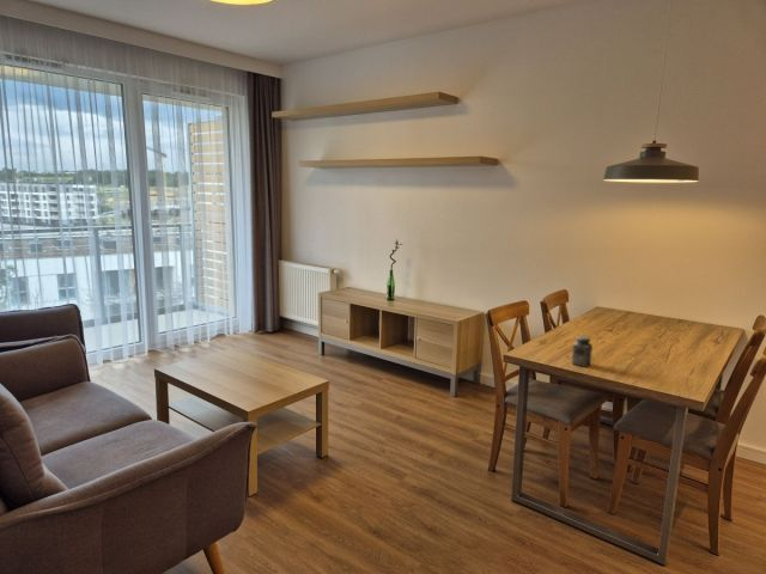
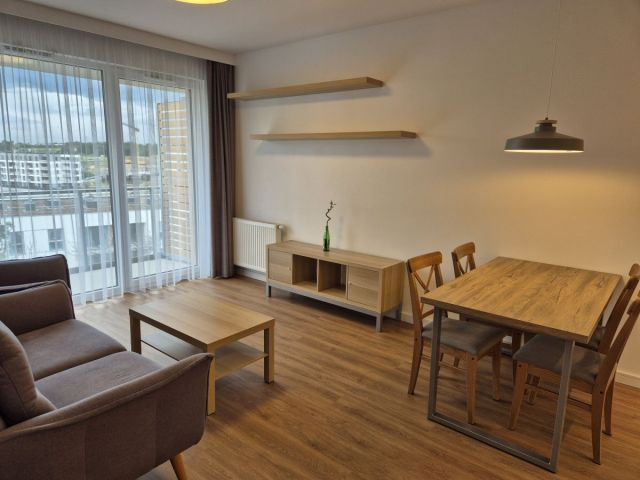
- salt shaker [571,335,594,368]
